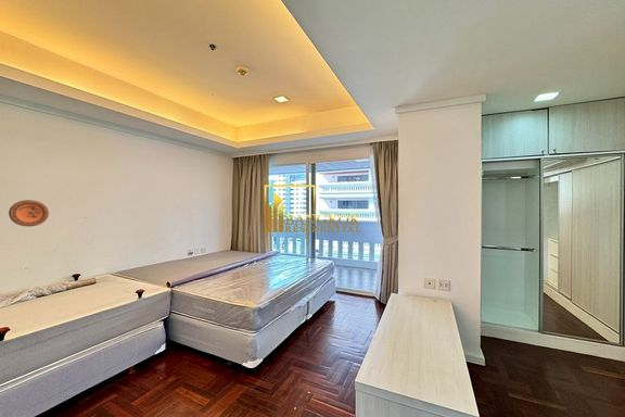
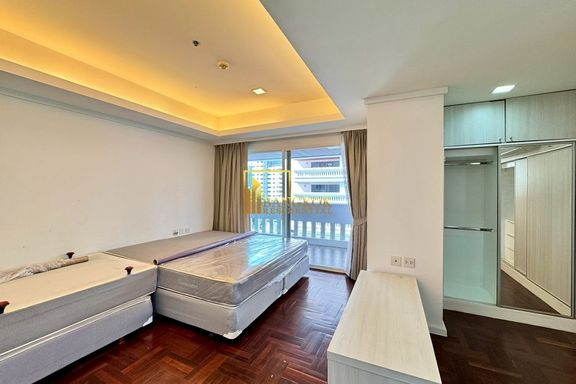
- decorative plate [8,199,50,228]
